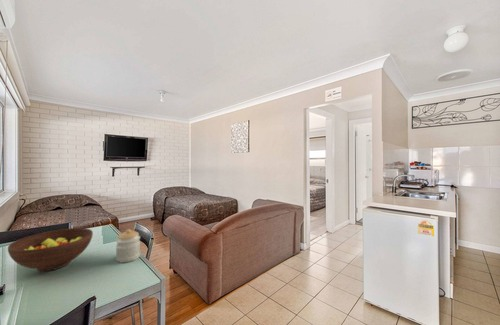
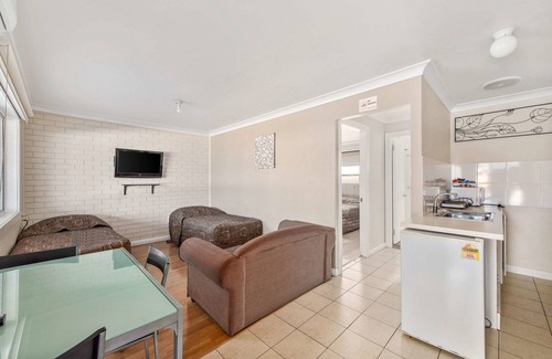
- fruit bowl [7,227,94,272]
- jar [115,228,141,263]
